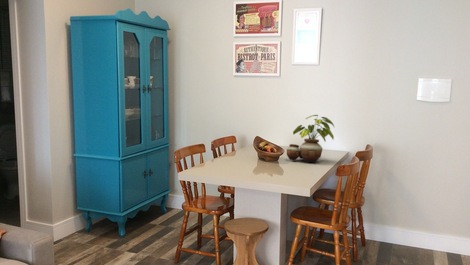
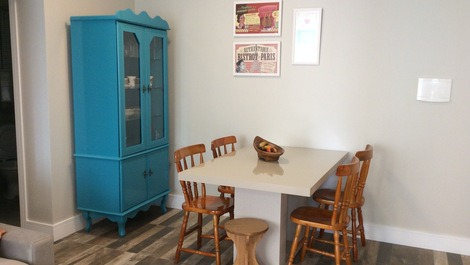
- potted plant [286,114,335,163]
